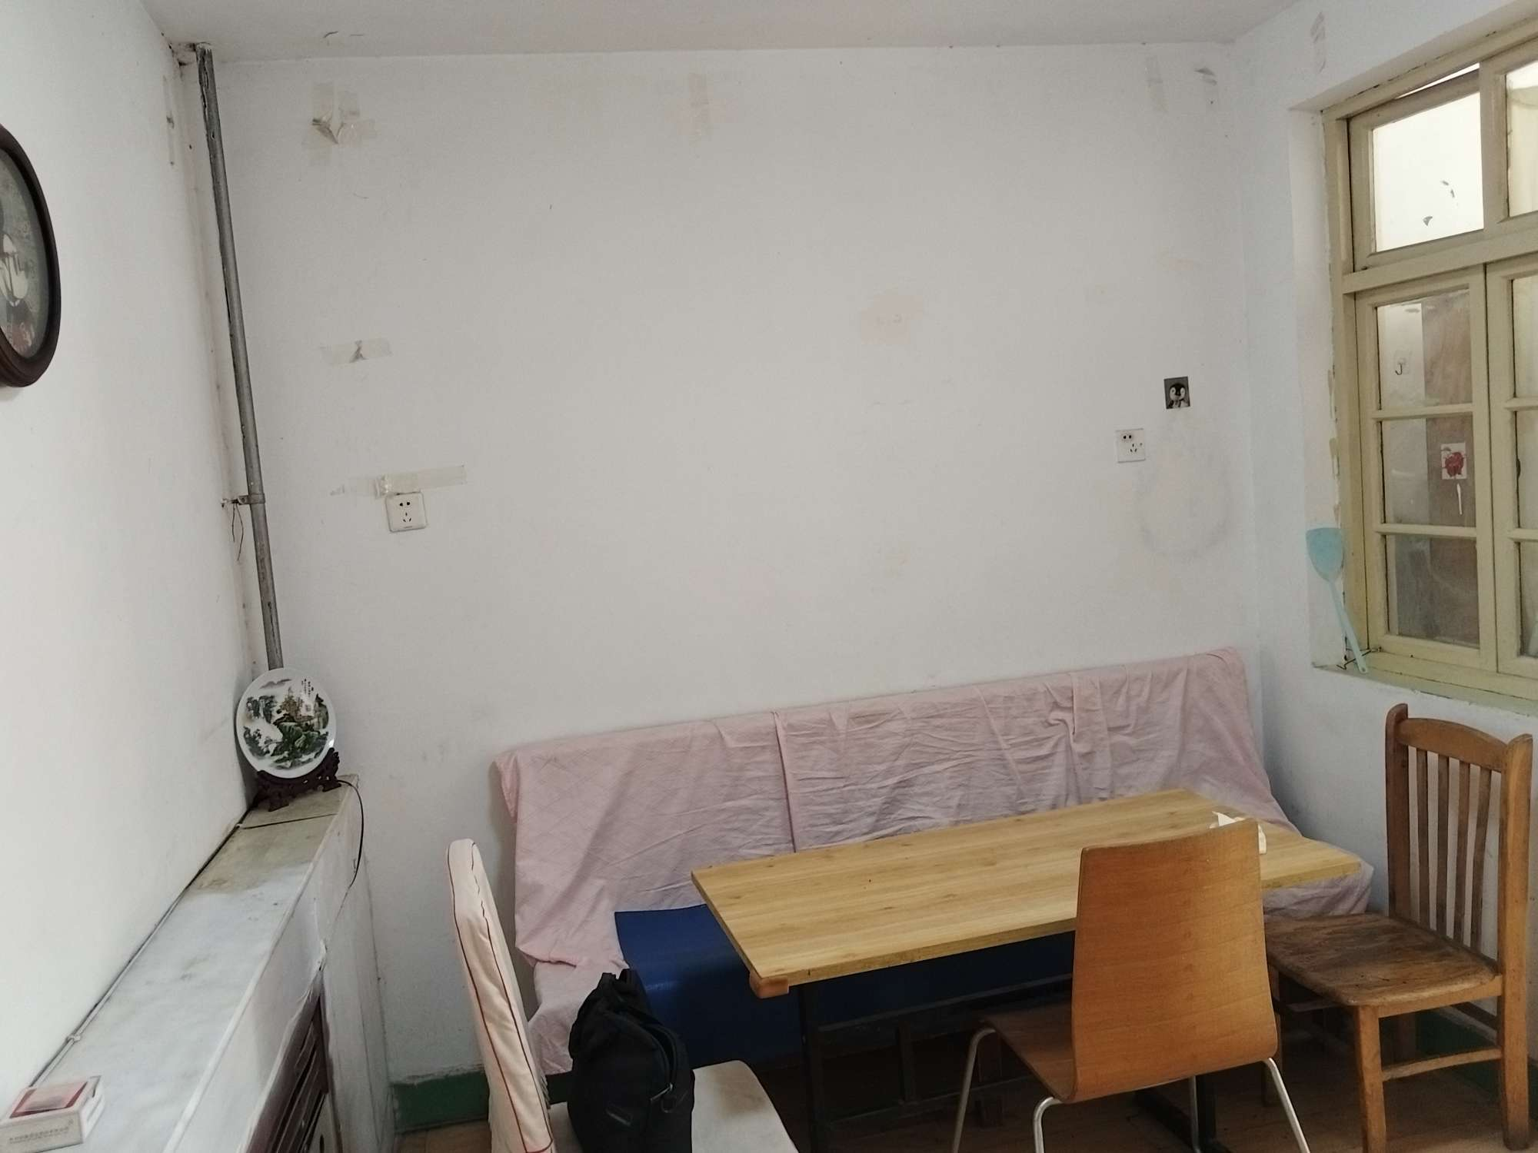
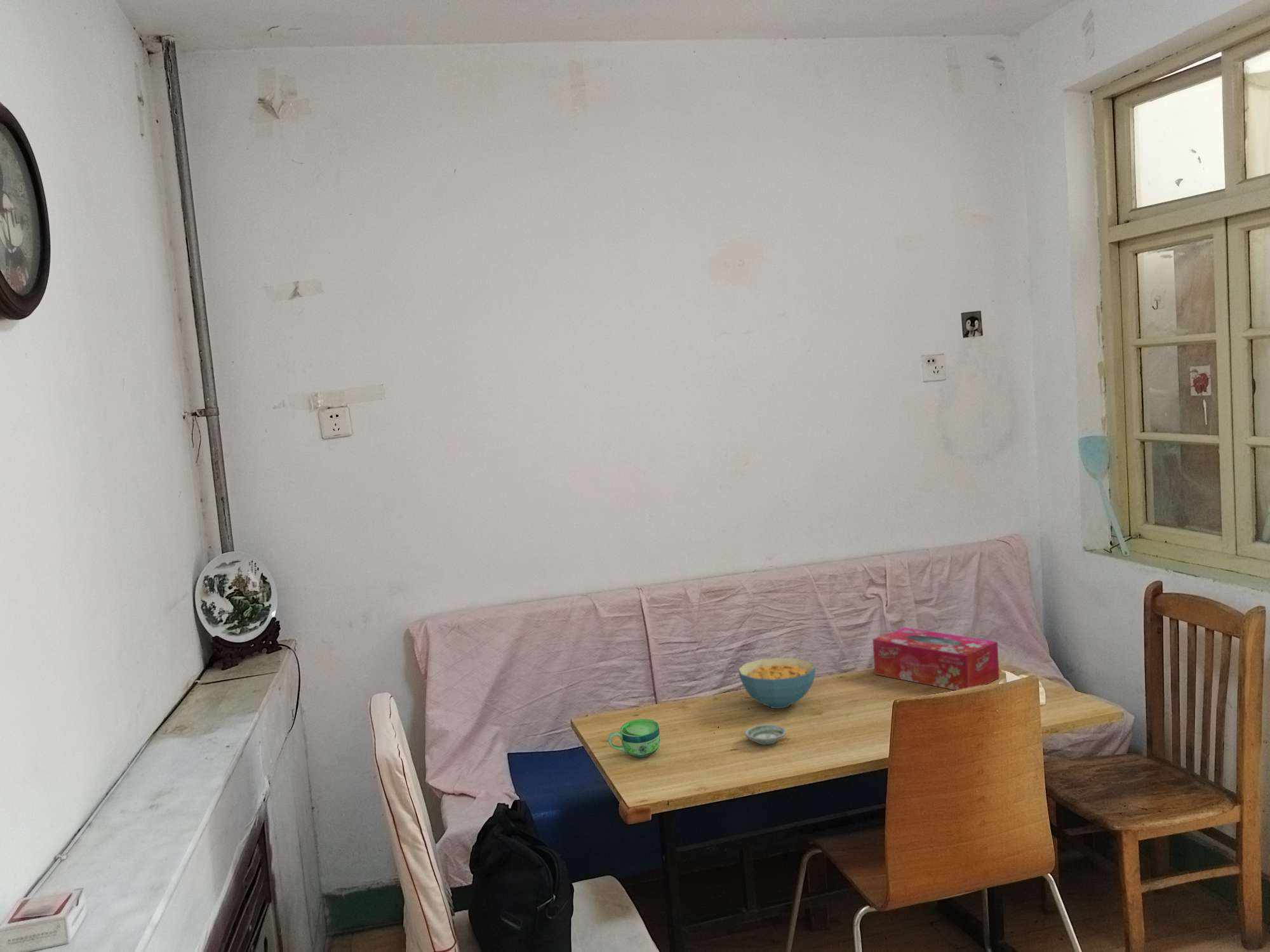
+ cereal bowl [737,657,816,709]
+ tissue box [872,626,1000,691]
+ saucer [744,724,787,745]
+ cup [608,718,660,758]
